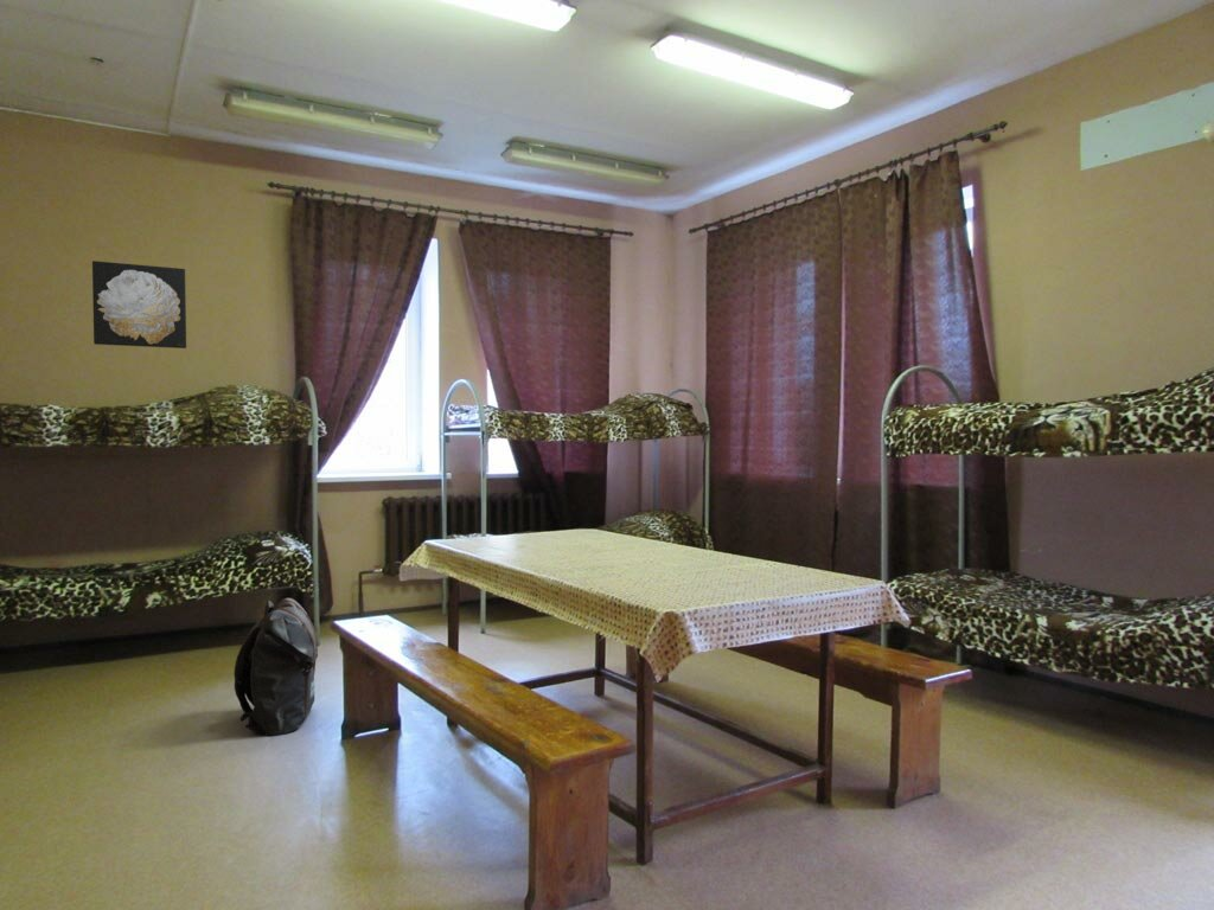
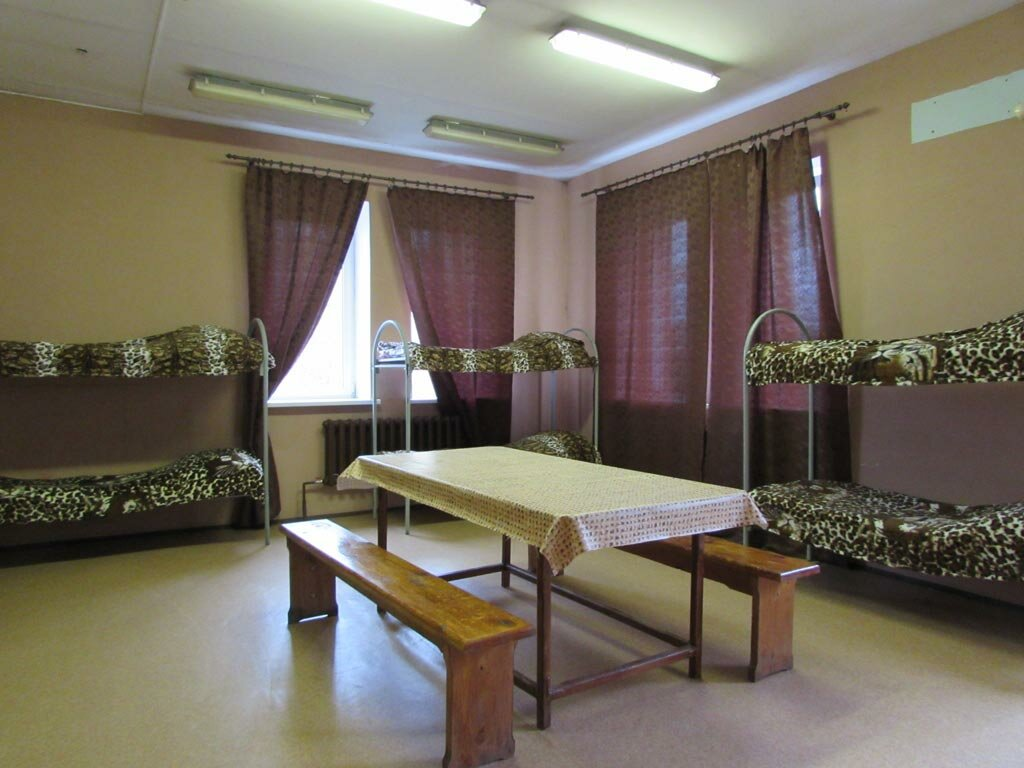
- wall art [91,259,187,350]
- backpack [232,597,319,737]
